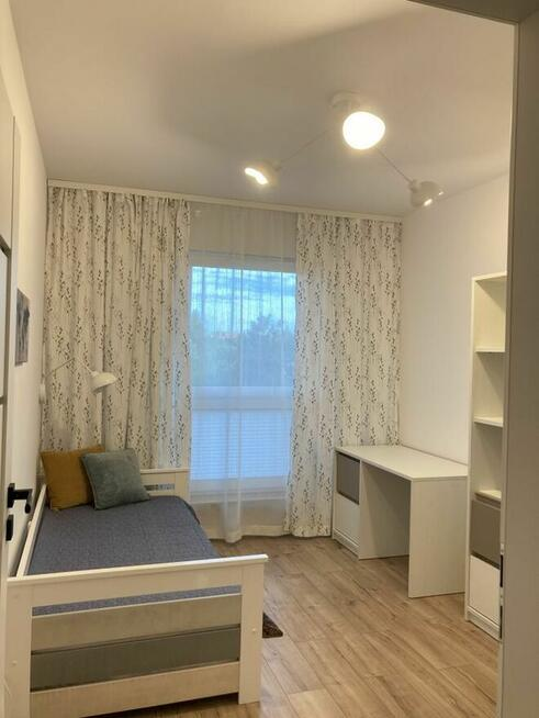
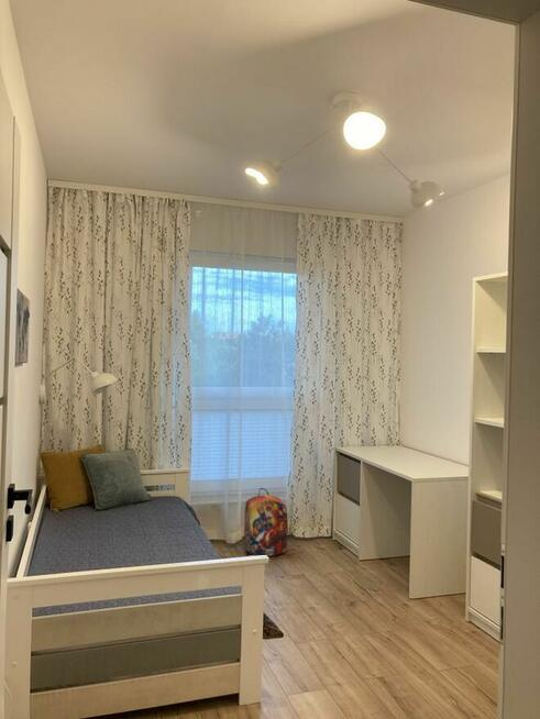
+ backpack [243,487,289,557]
